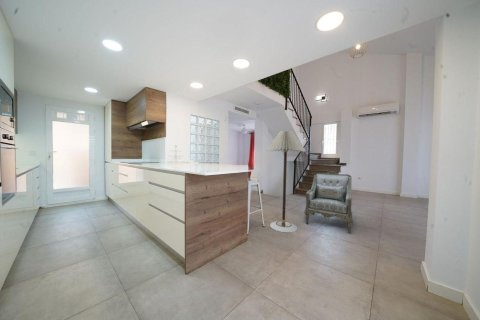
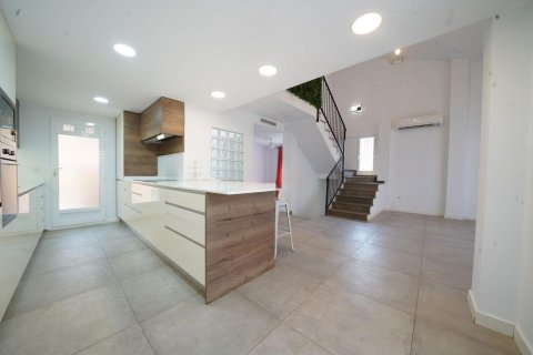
- floor lamp [266,130,306,233]
- armchair [304,170,354,234]
